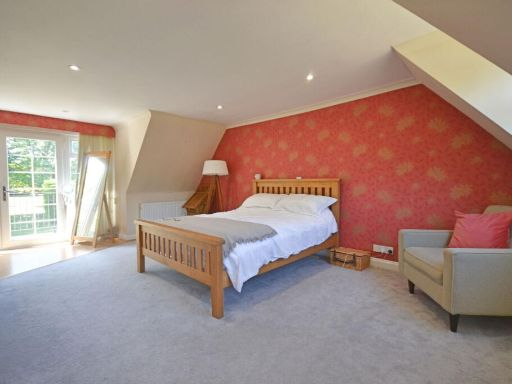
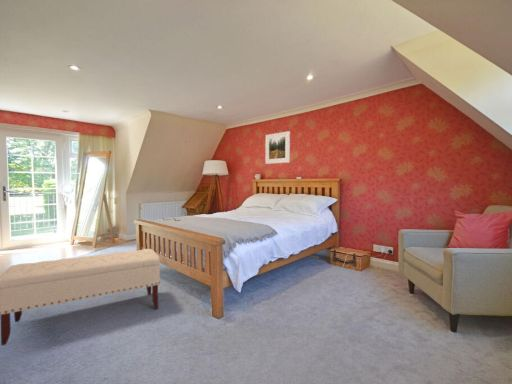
+ bench [0,248,161,347]
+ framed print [264,130,291,165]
